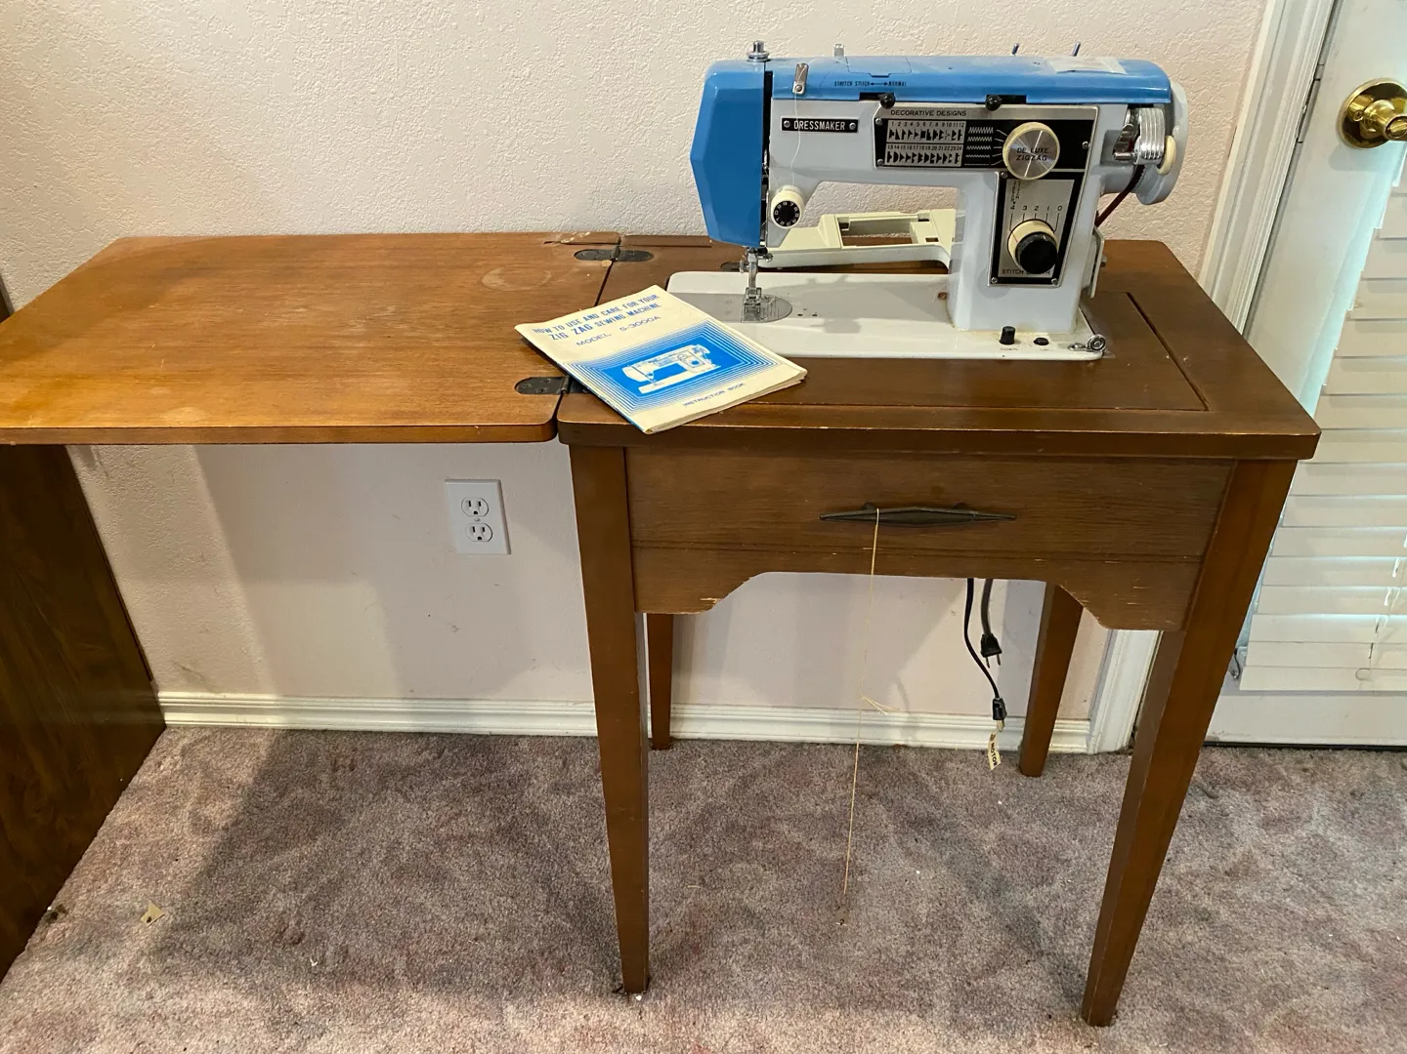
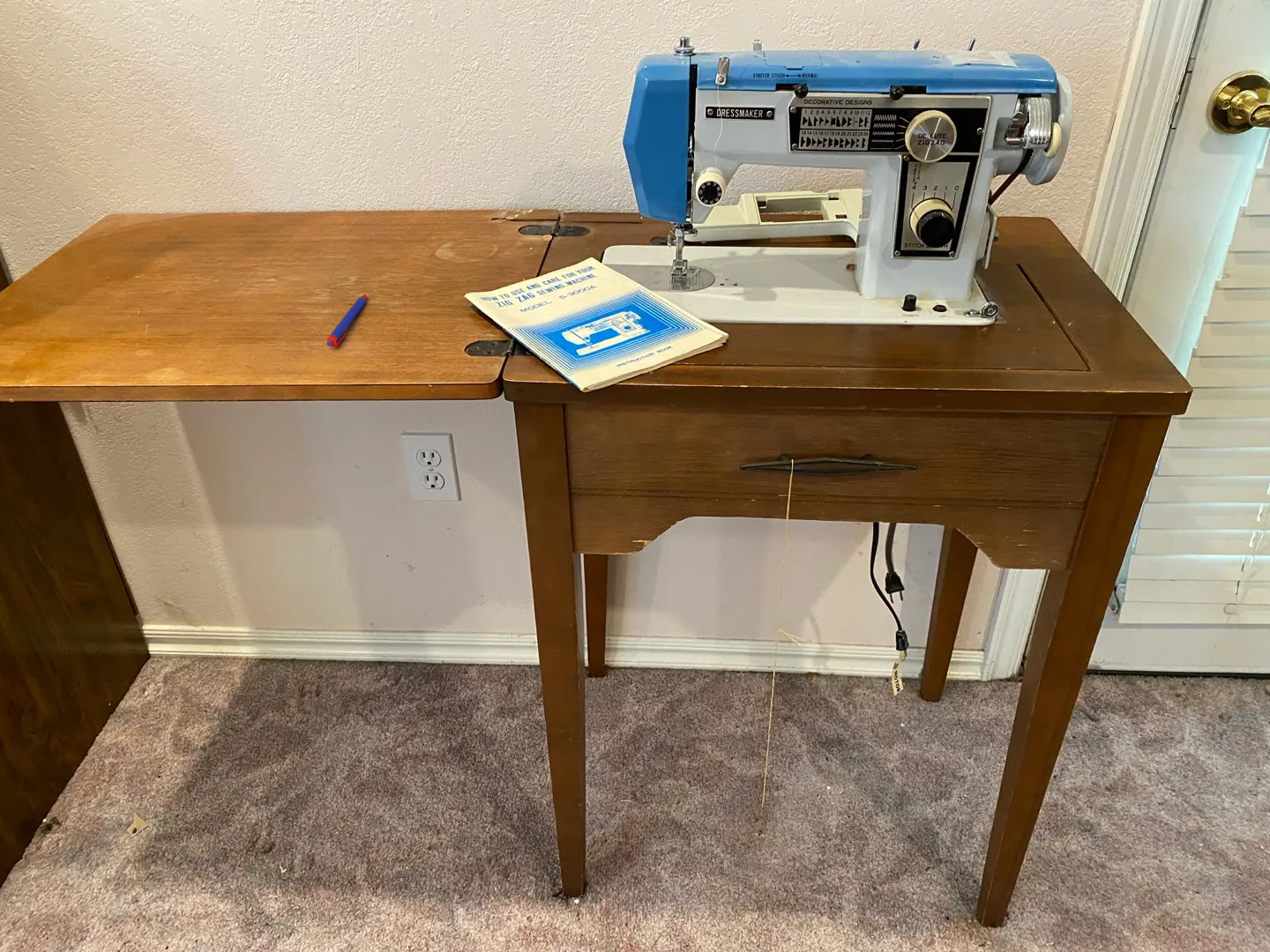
+ pen [325,294,368,348]
